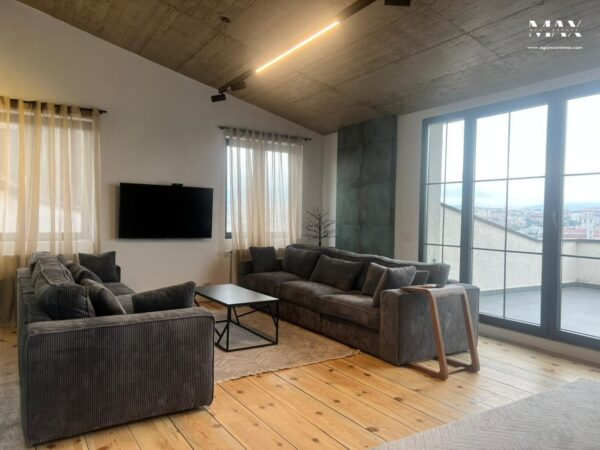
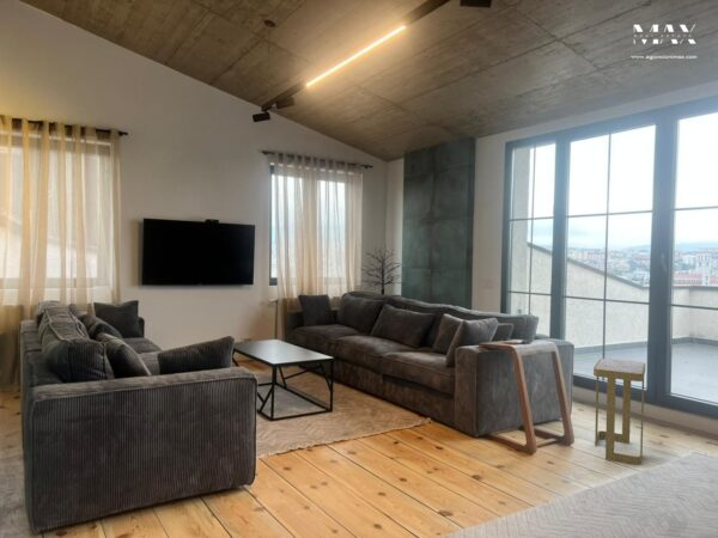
+ side table [592,357,646,466]
